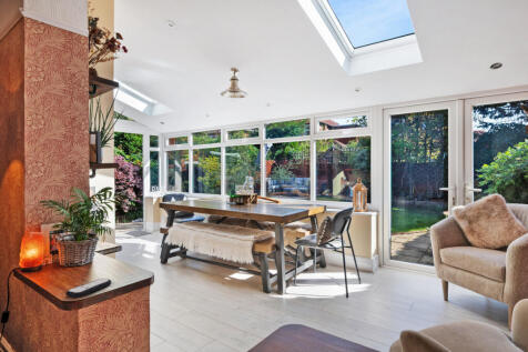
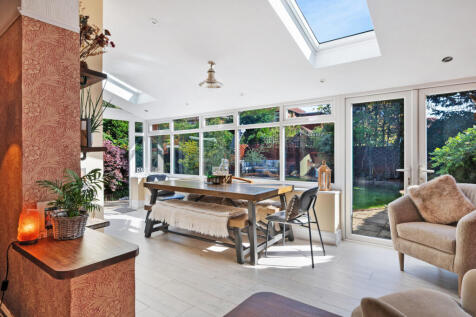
- remote control [64,278,112,299]
